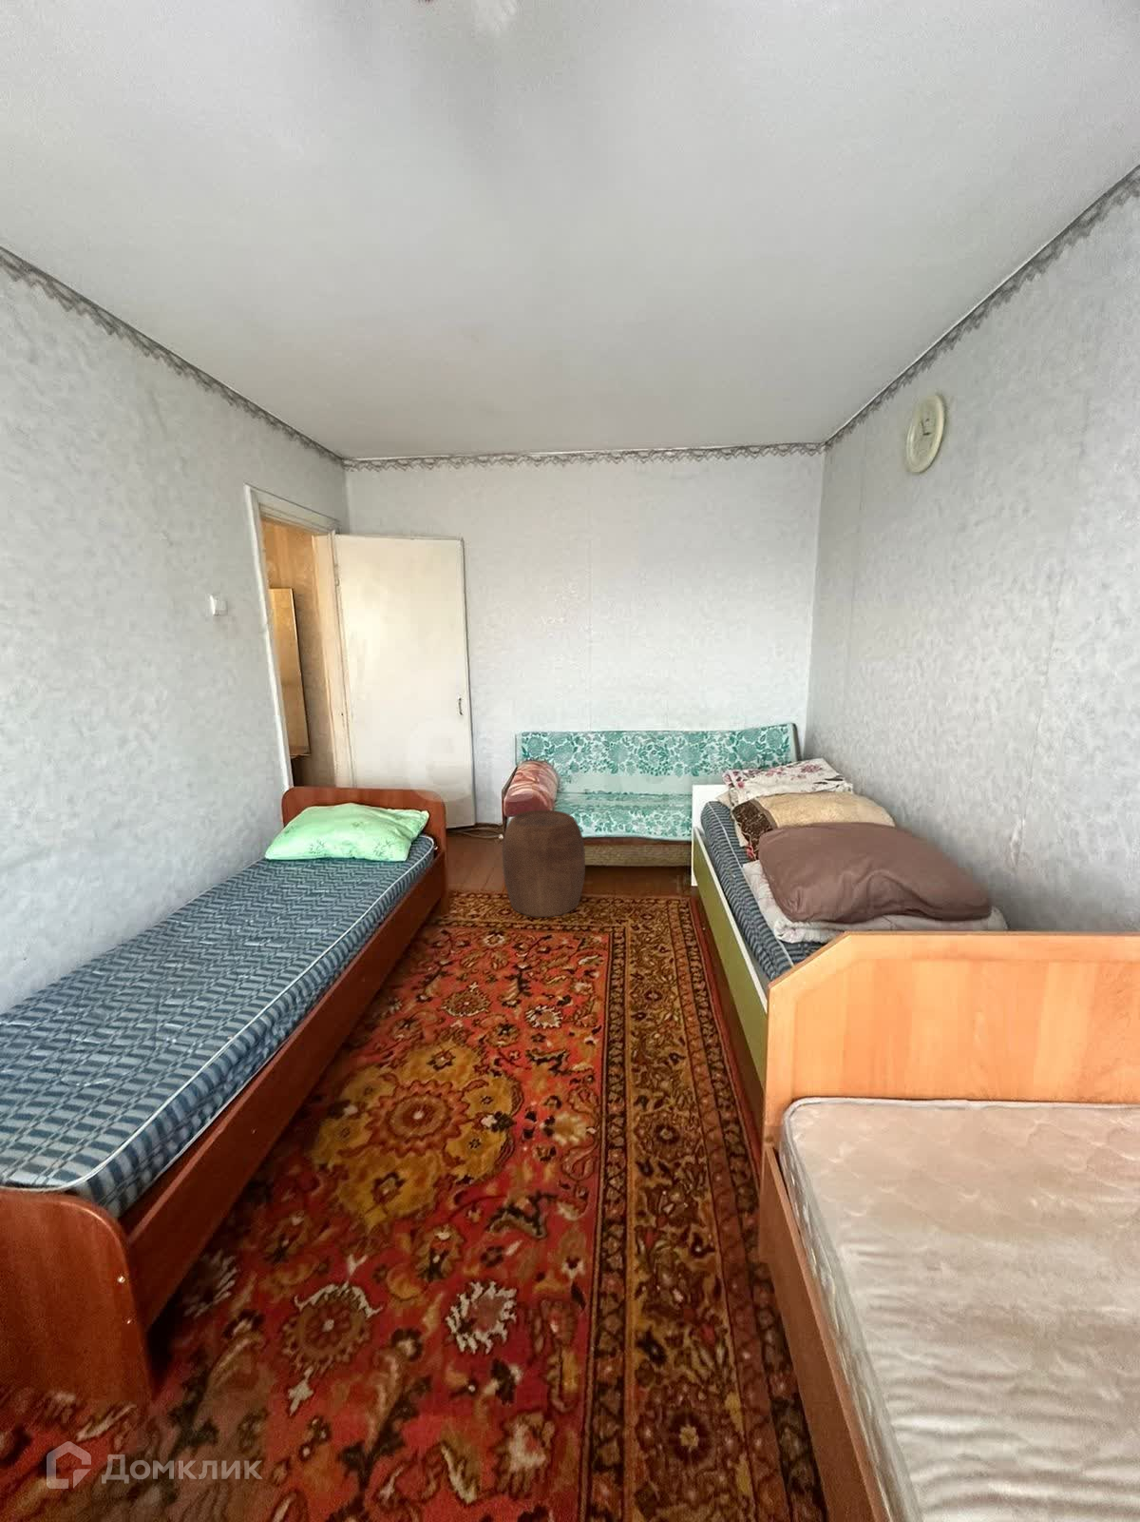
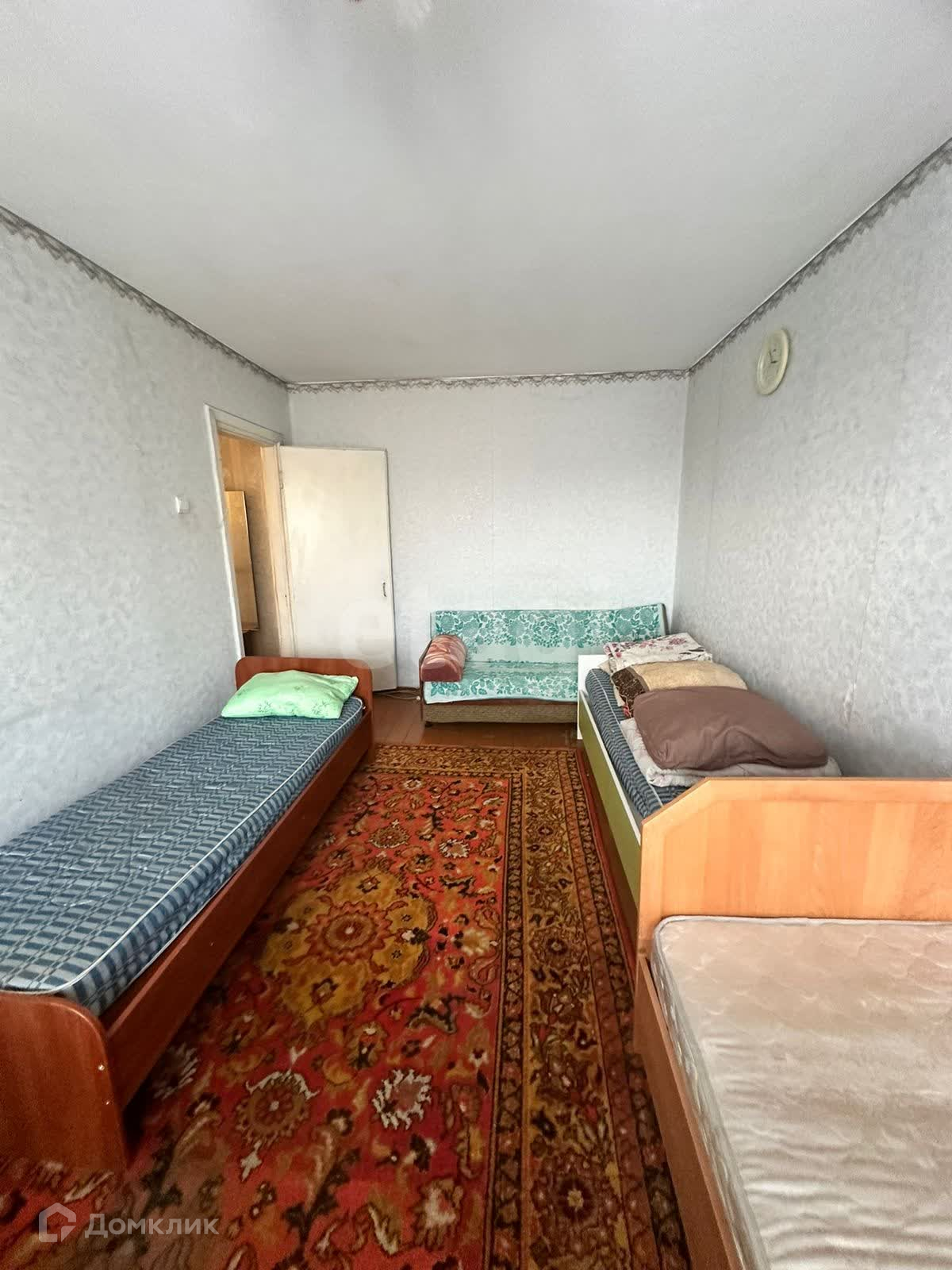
- stool [502,809,586,918]
